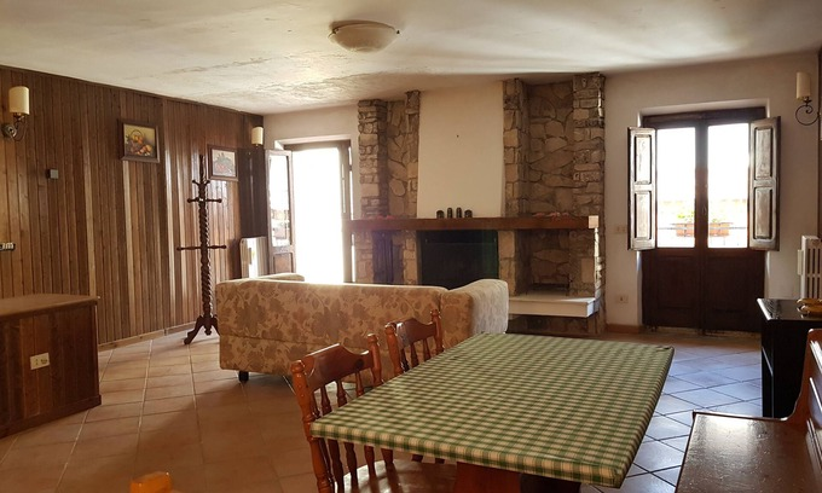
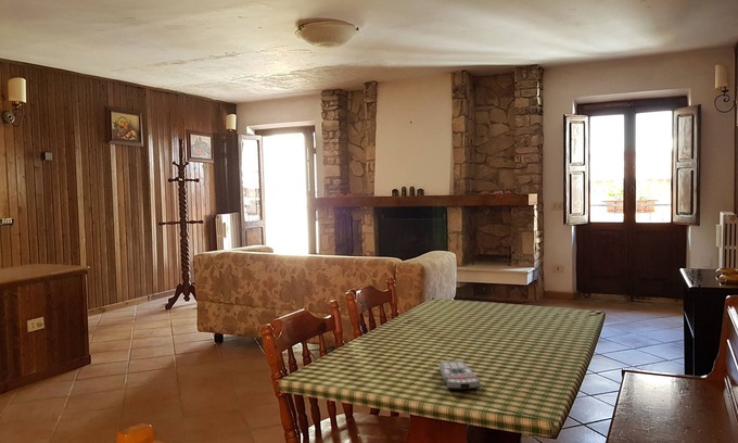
+ remote control [438,359,482,391]
